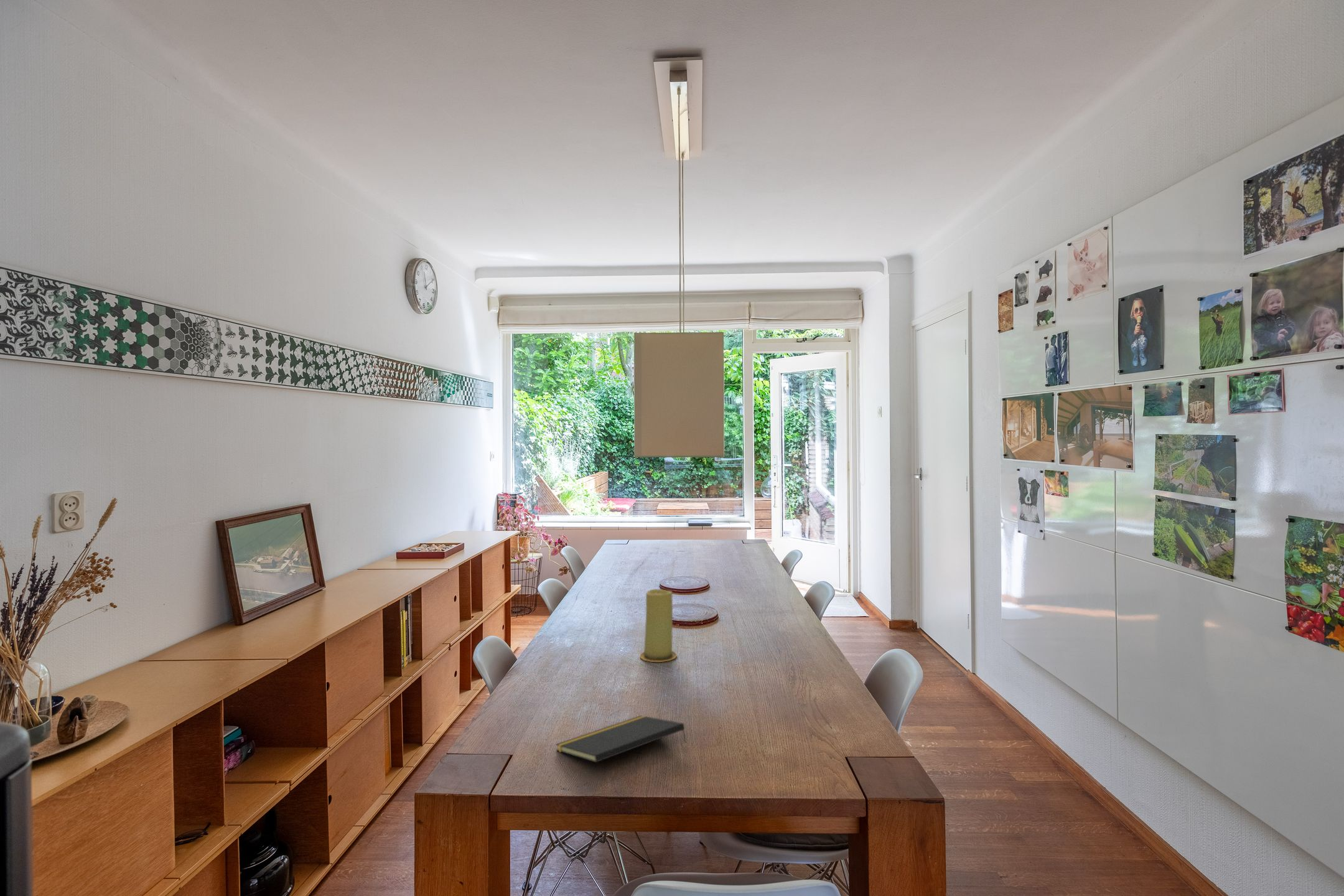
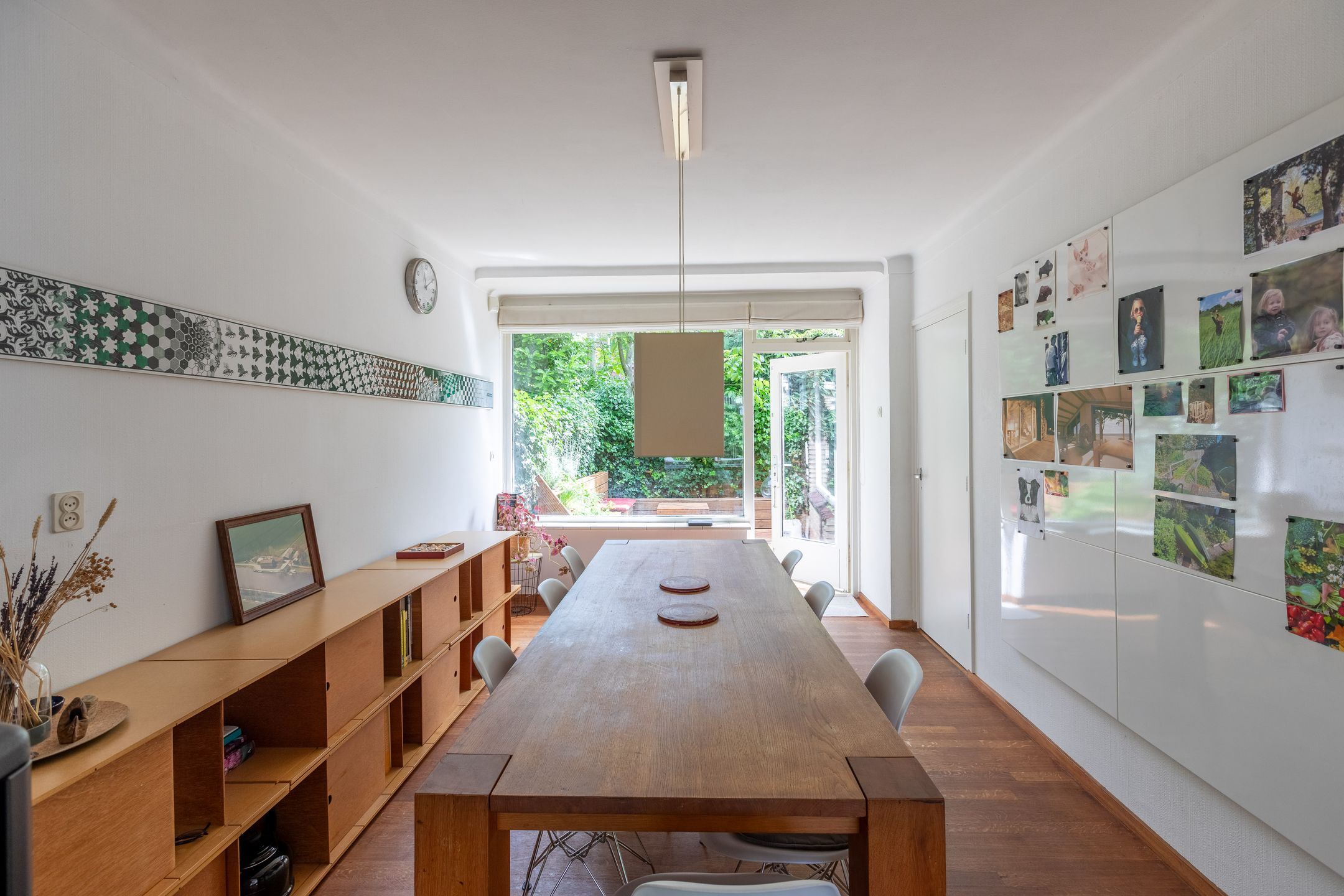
- candle [640,589,678,663]
- notepad [555,715,687,763]
